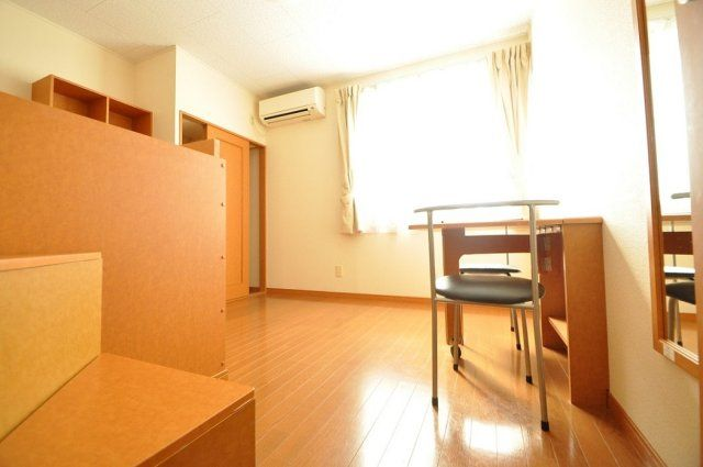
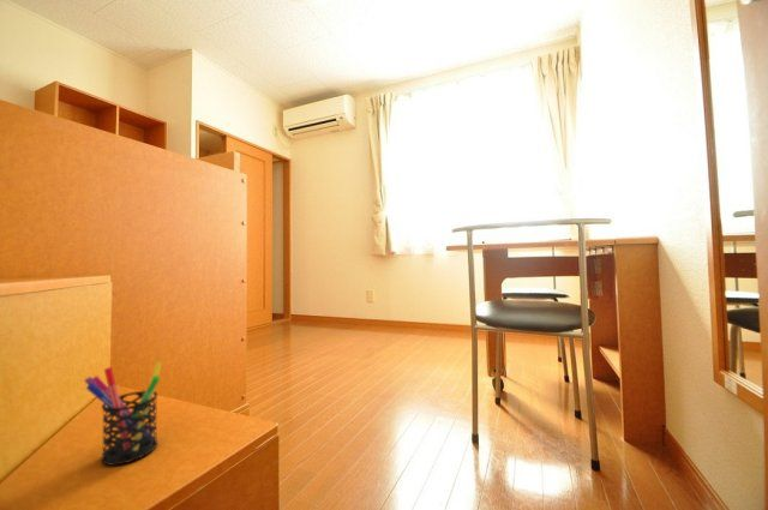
+ pen holder [83,360,163,467]
